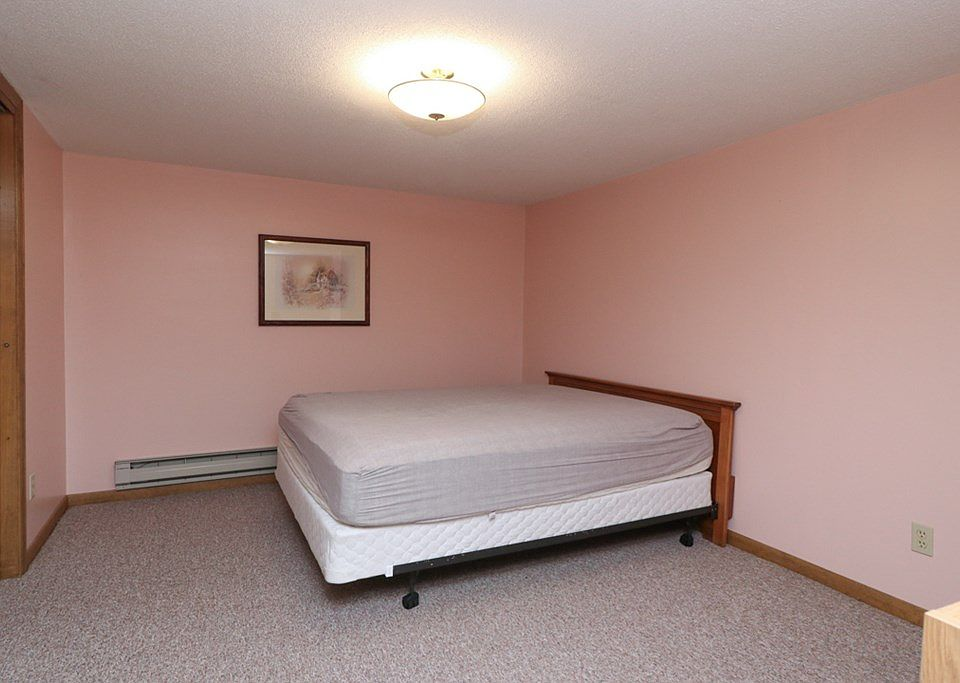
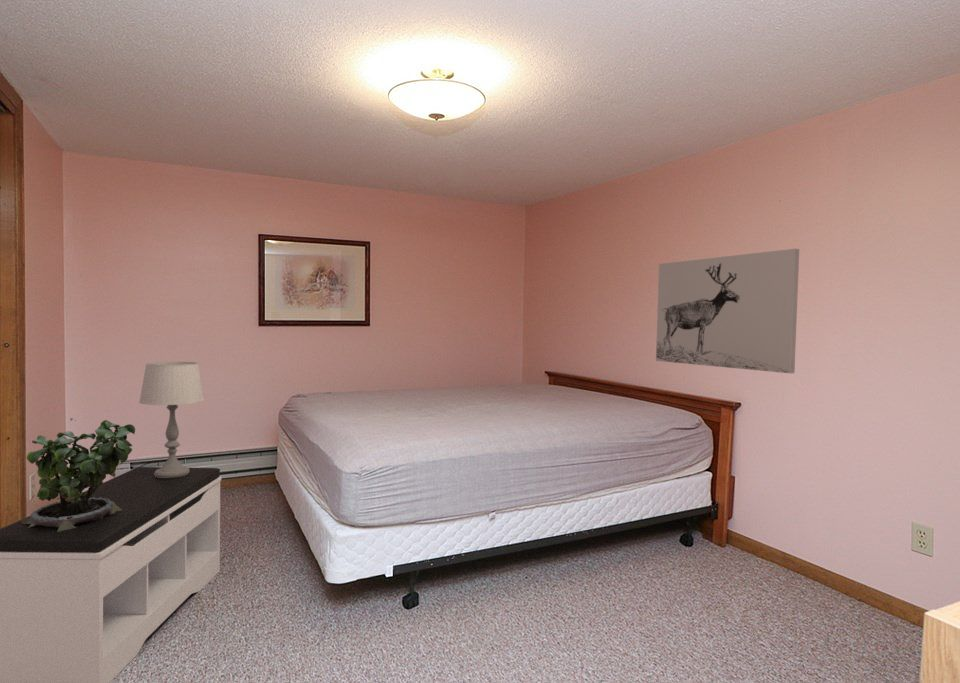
+ wall art [655,248,800,374]
+ bench [0,466,222,683]
+ table lamp [138,361,205,478]
+ potted plant [18,417,136,532]
